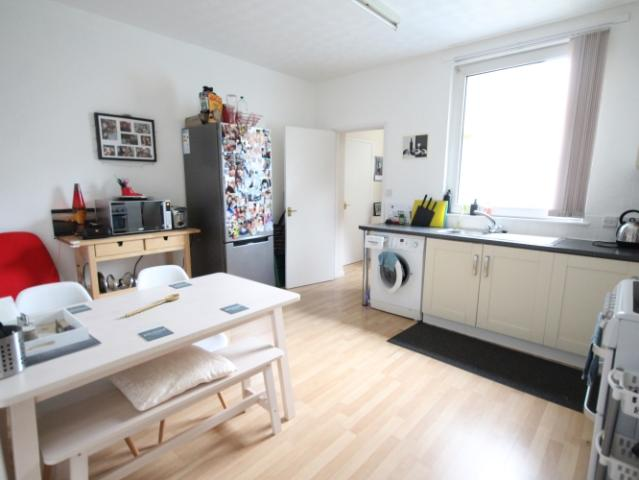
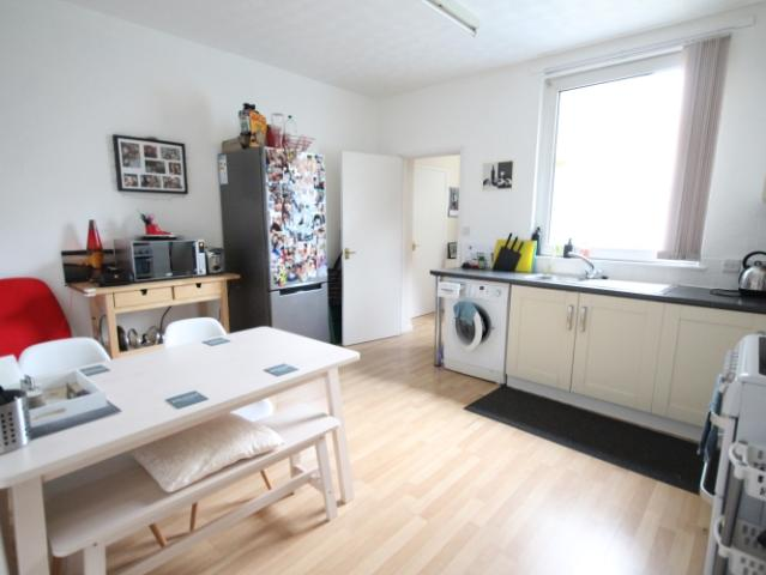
- spoon [124,293,181,318]
